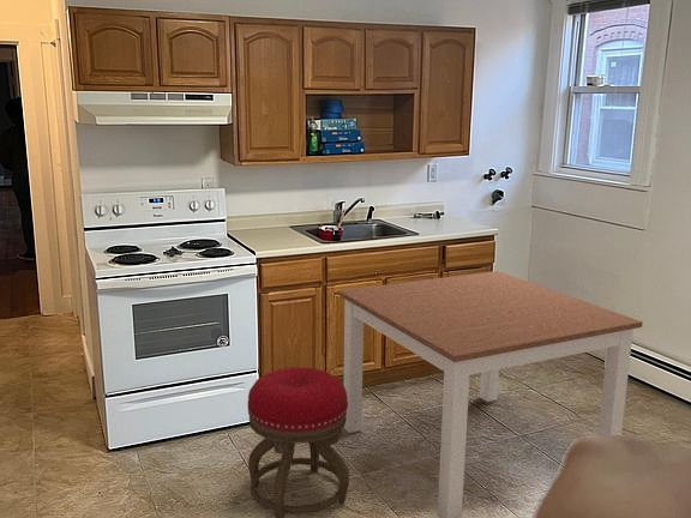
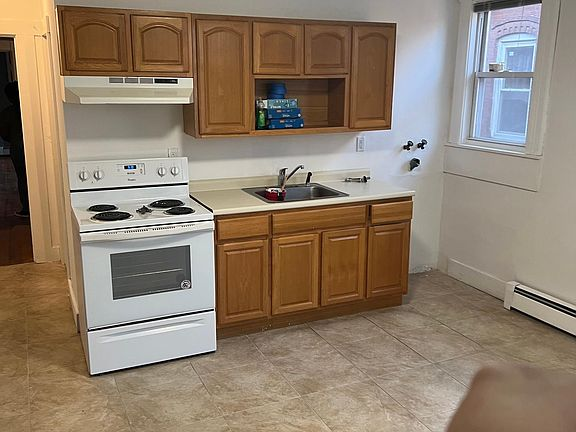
- dining table [337,270,644,518]
- stool [247,366,350,518]
